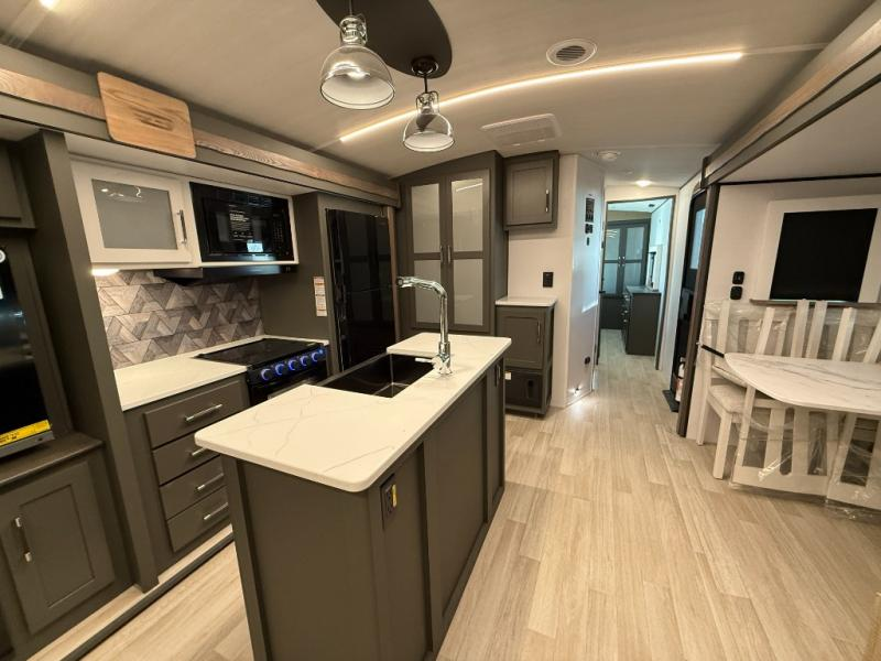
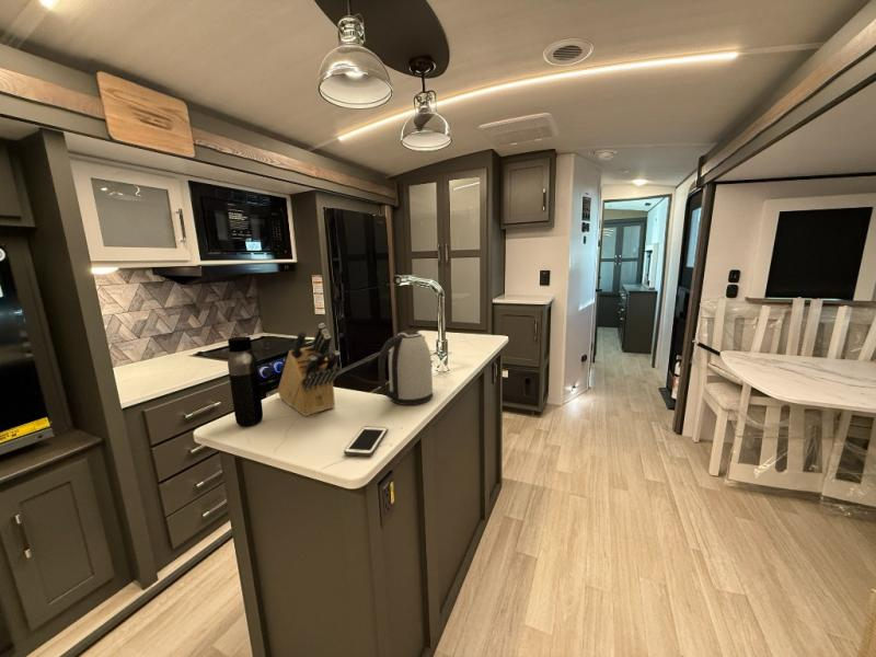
+ water bottle [227,335,264,428]
+ cell phone [343,425,389,458]
+ knife block [277,322,342,417]
+ kettle [377,330,434,406]
